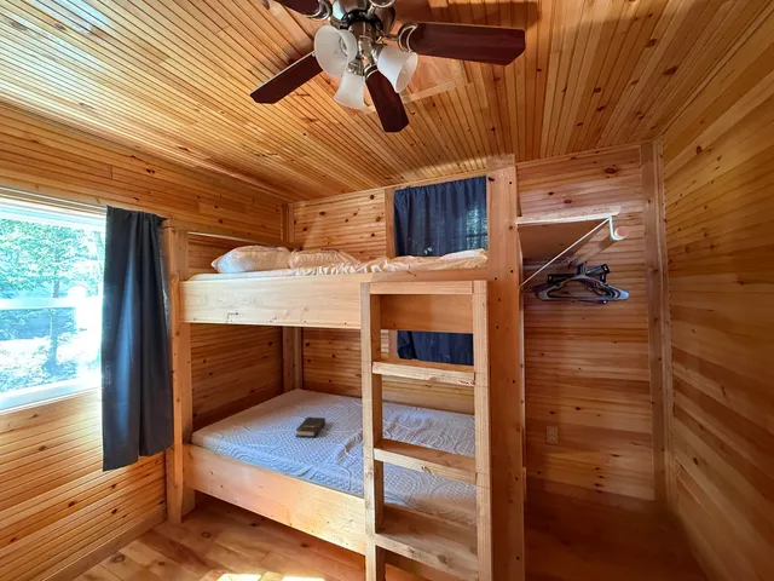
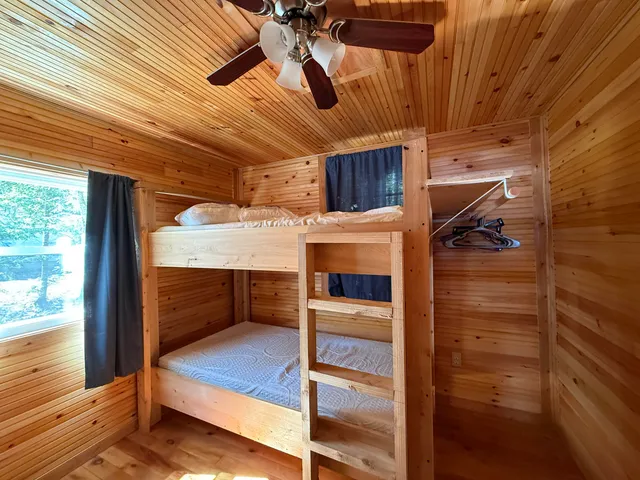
- hardback book [295,416,327,438]
